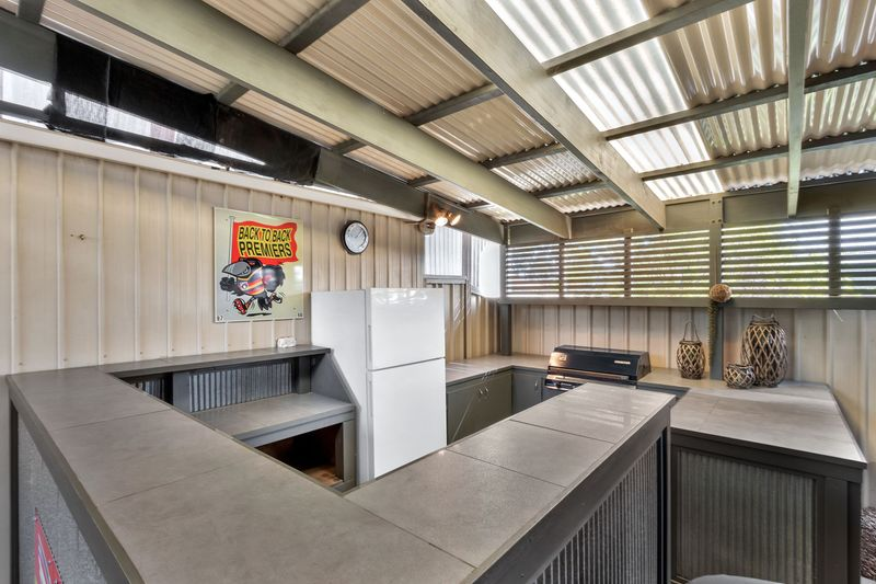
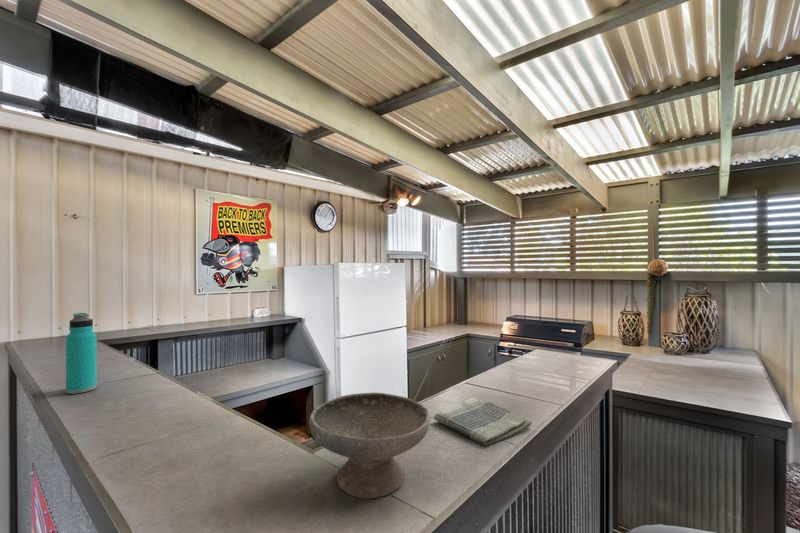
+ dish towel [433,396,533,447]
+ bowl [308,392,431,499]
+ water bottle [65,312,97,395]
